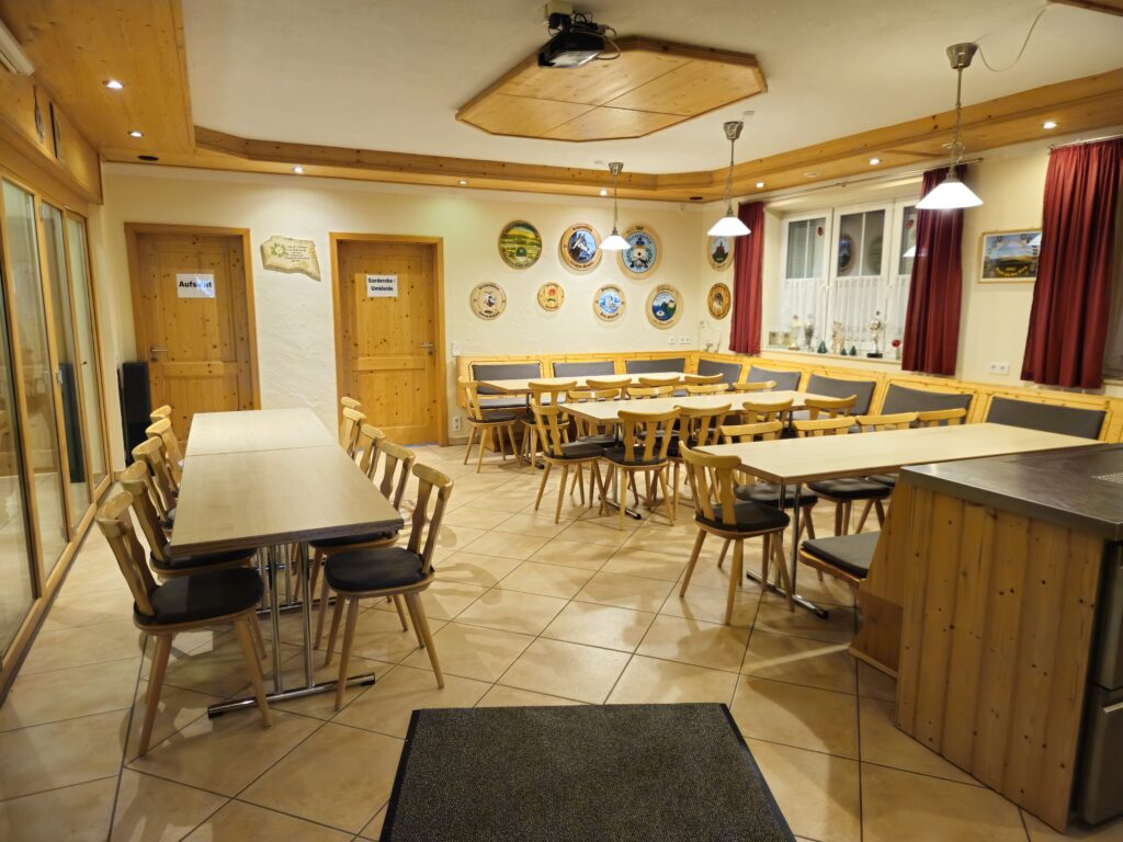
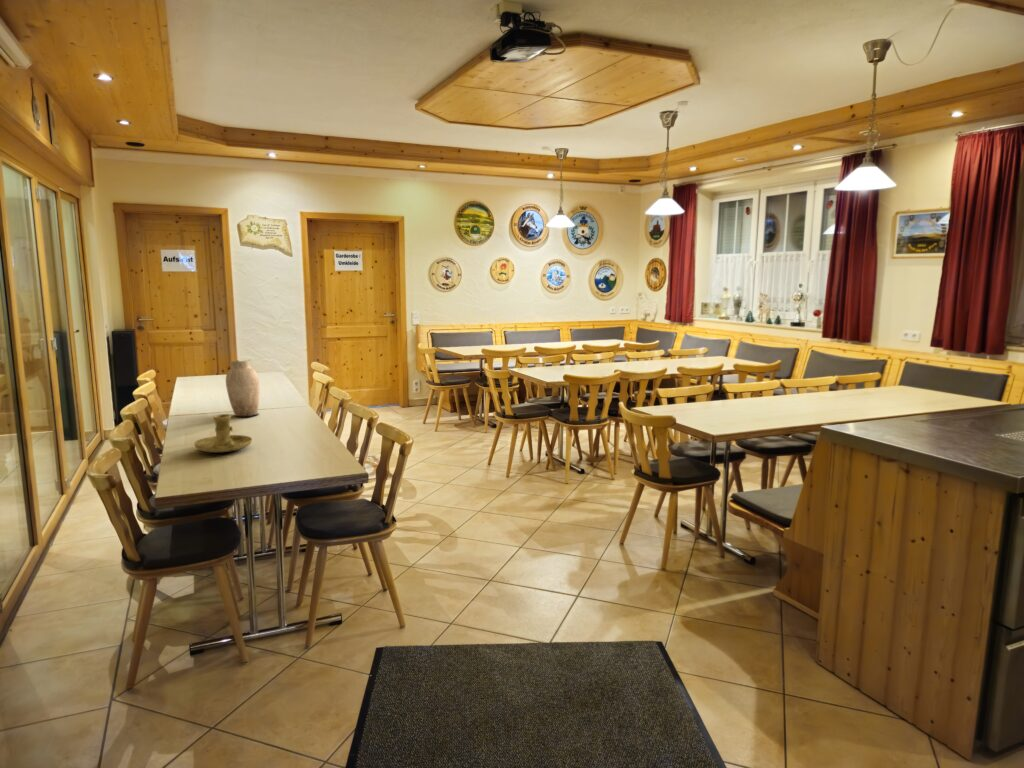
+ vase [225,359,260,417]
+ candle holder [193,413,253,453]
